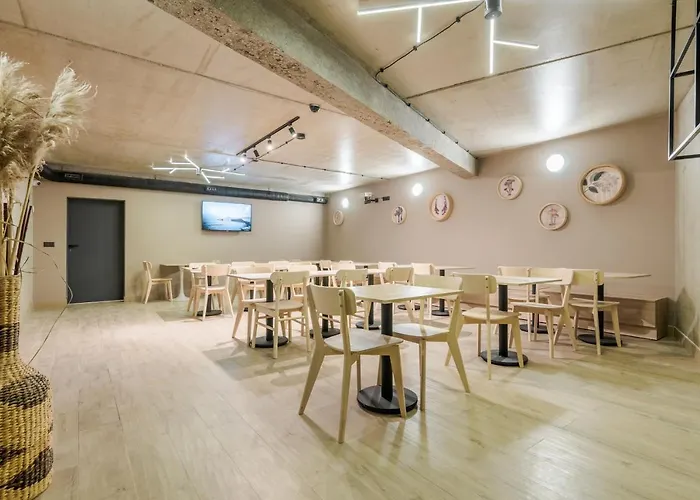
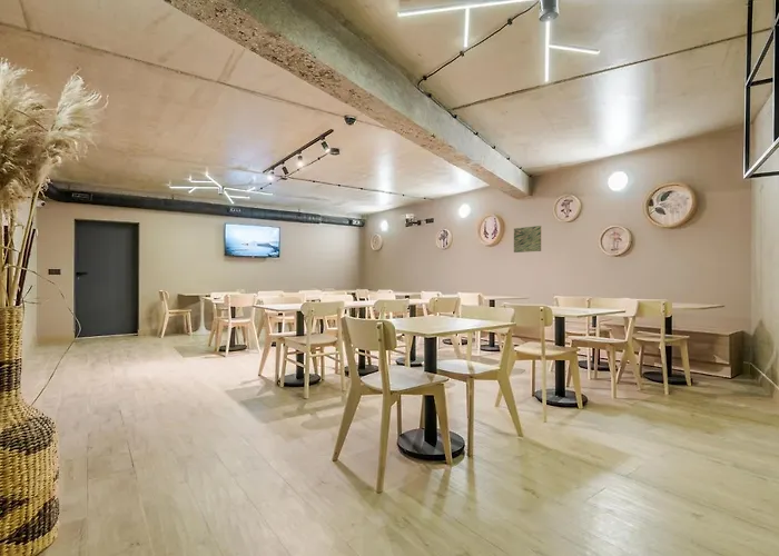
+ wall art [513,225,542,254]
